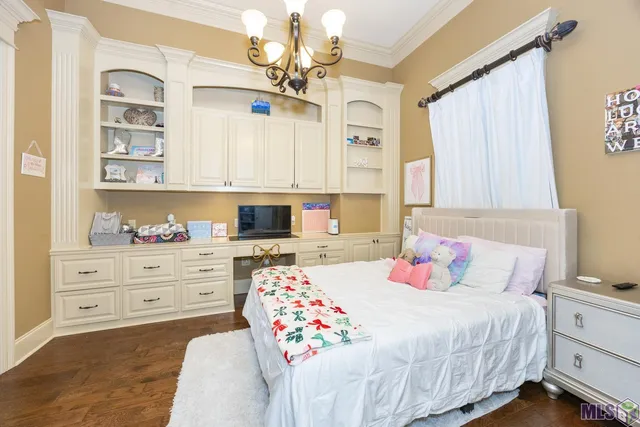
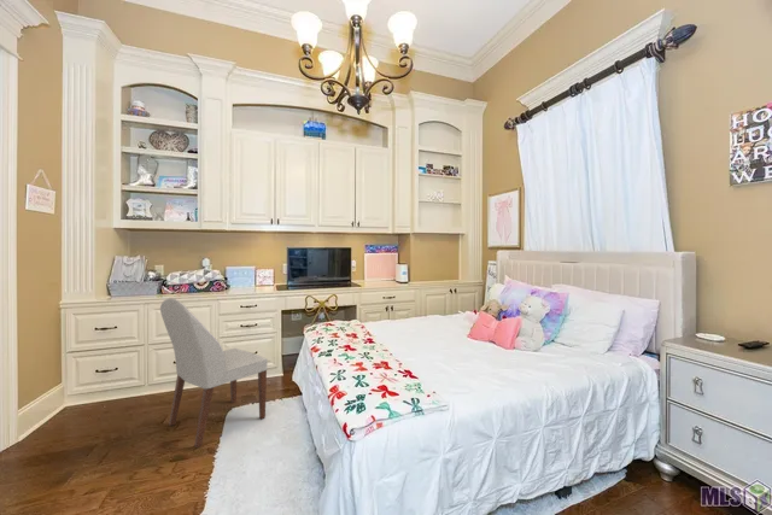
+ chair [159,298,269,449]
